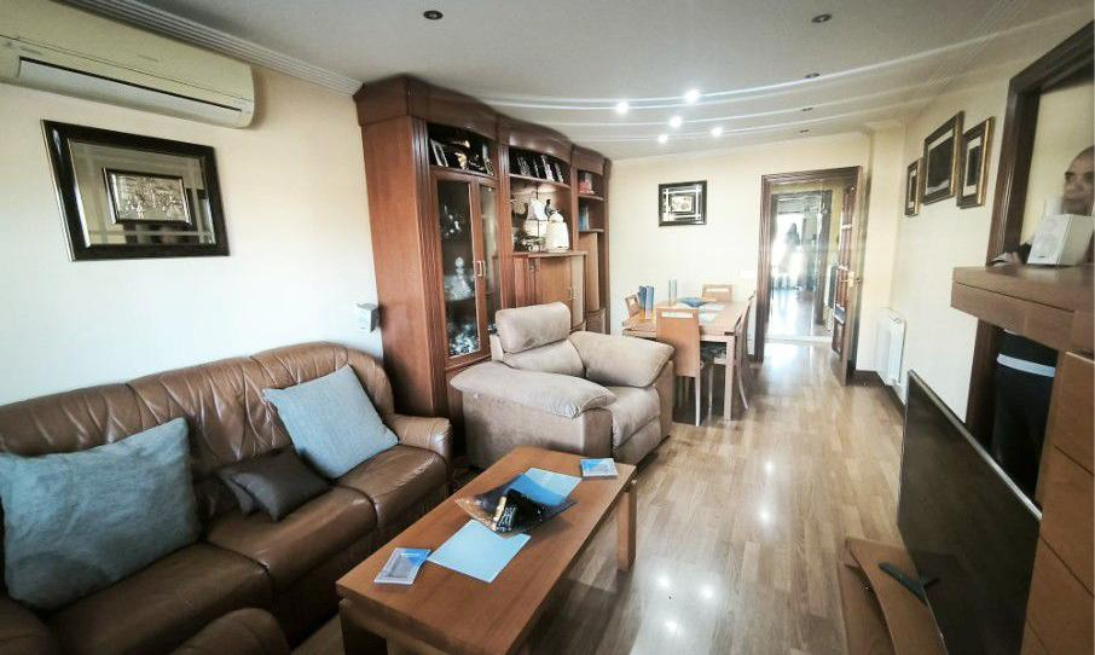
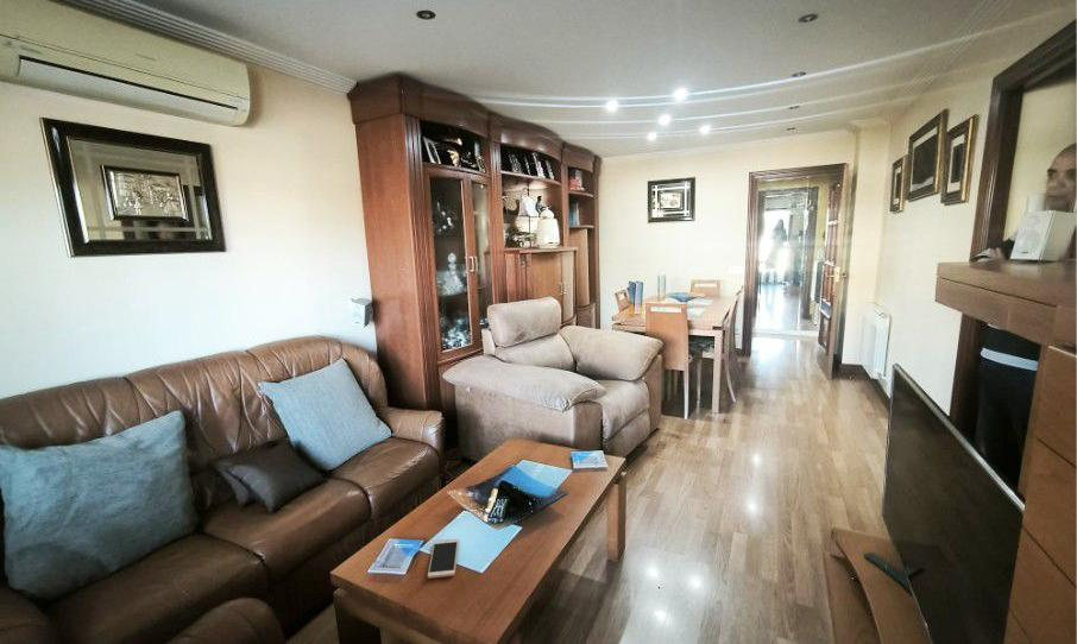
+ smartphone [427,538,460,580]
